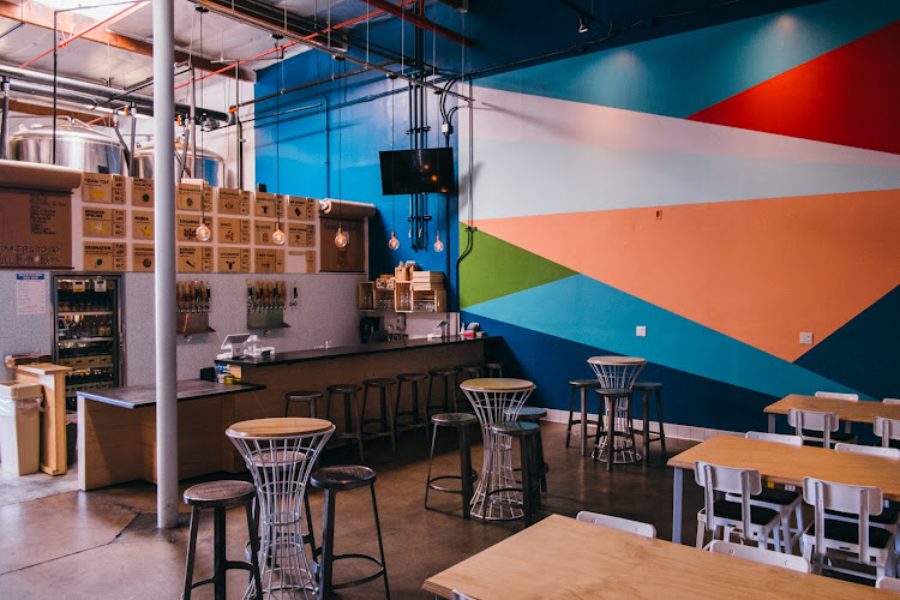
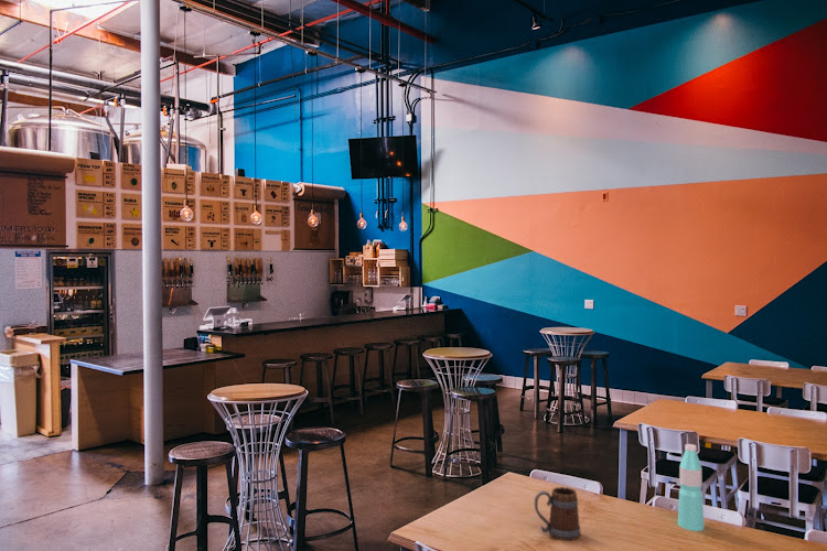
+ beer mug [534,486,581,541]
+ water bottle [677,443,706,532]
